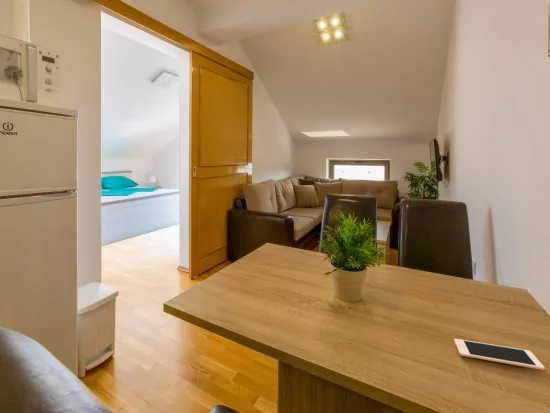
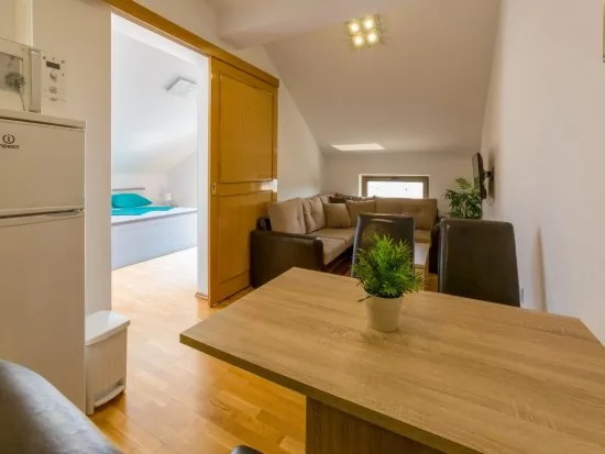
- cell phone [453,338,546,371]
